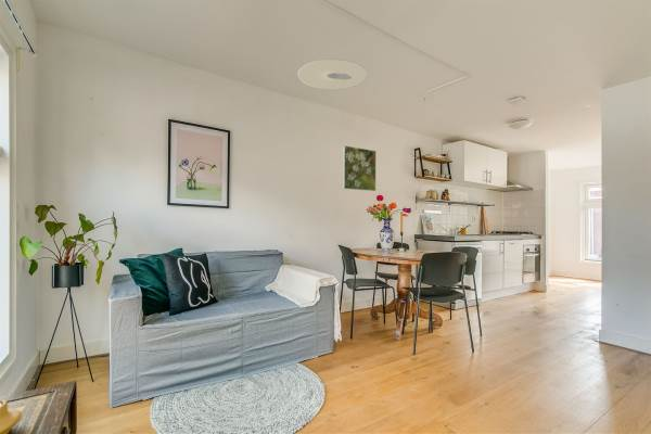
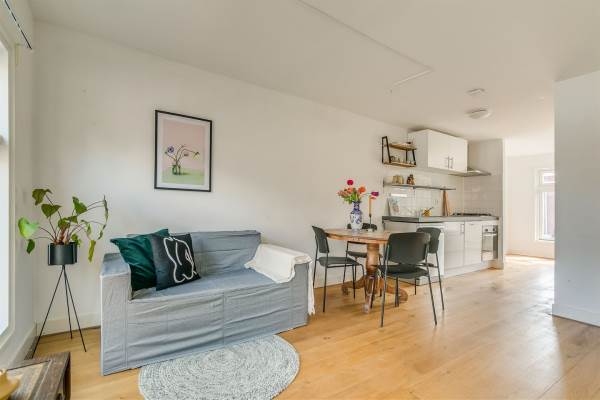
- ceiling light [297,58,369,91]
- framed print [342,144,378,192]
